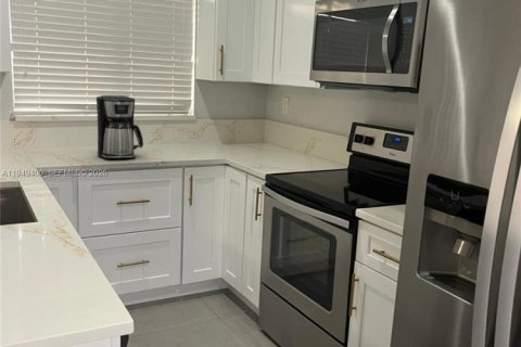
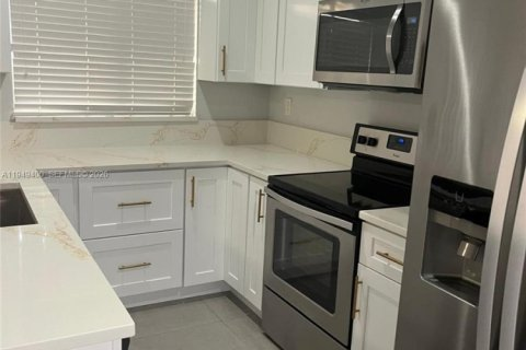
- coffee maker [96,94,144,160]
